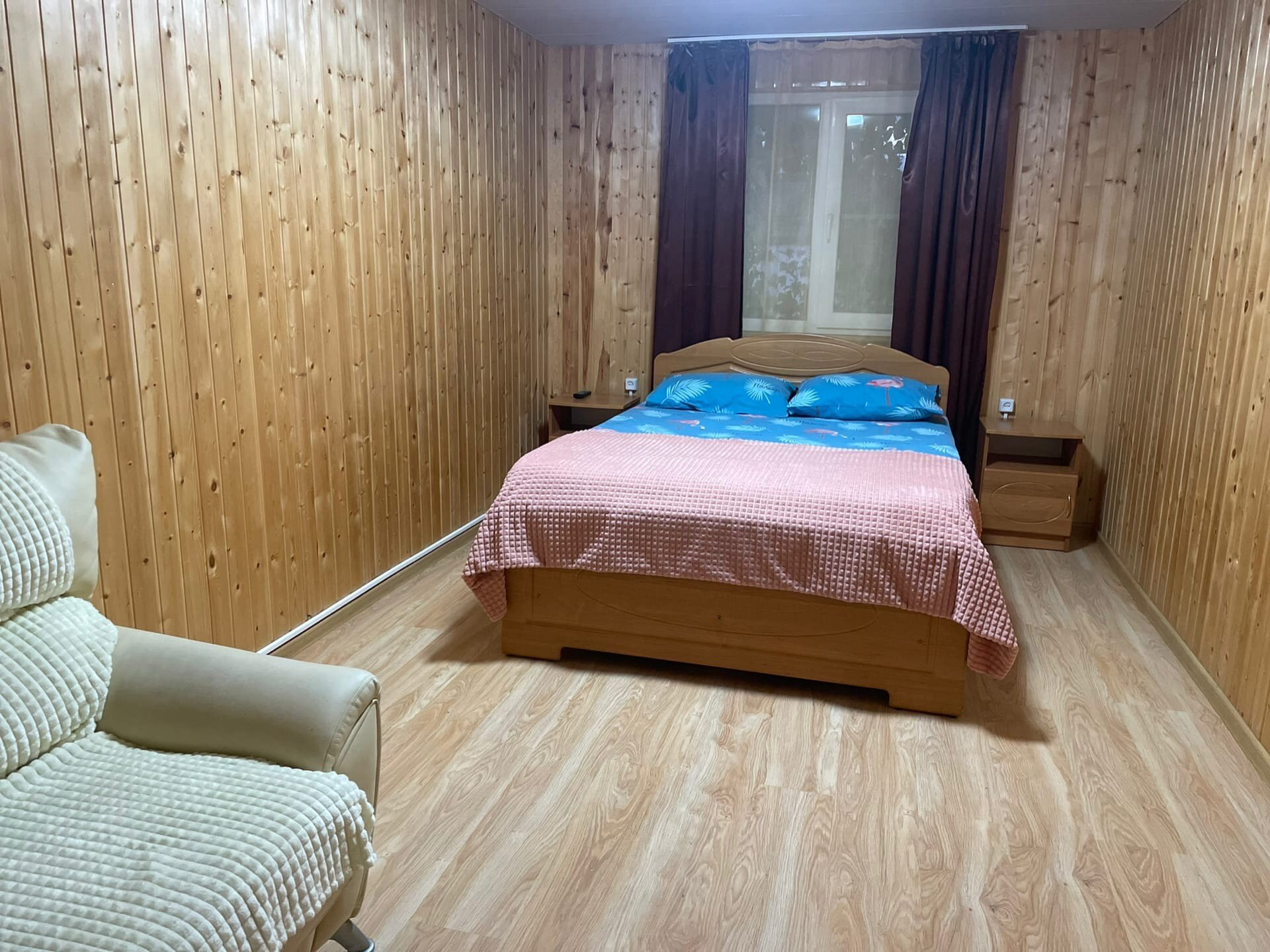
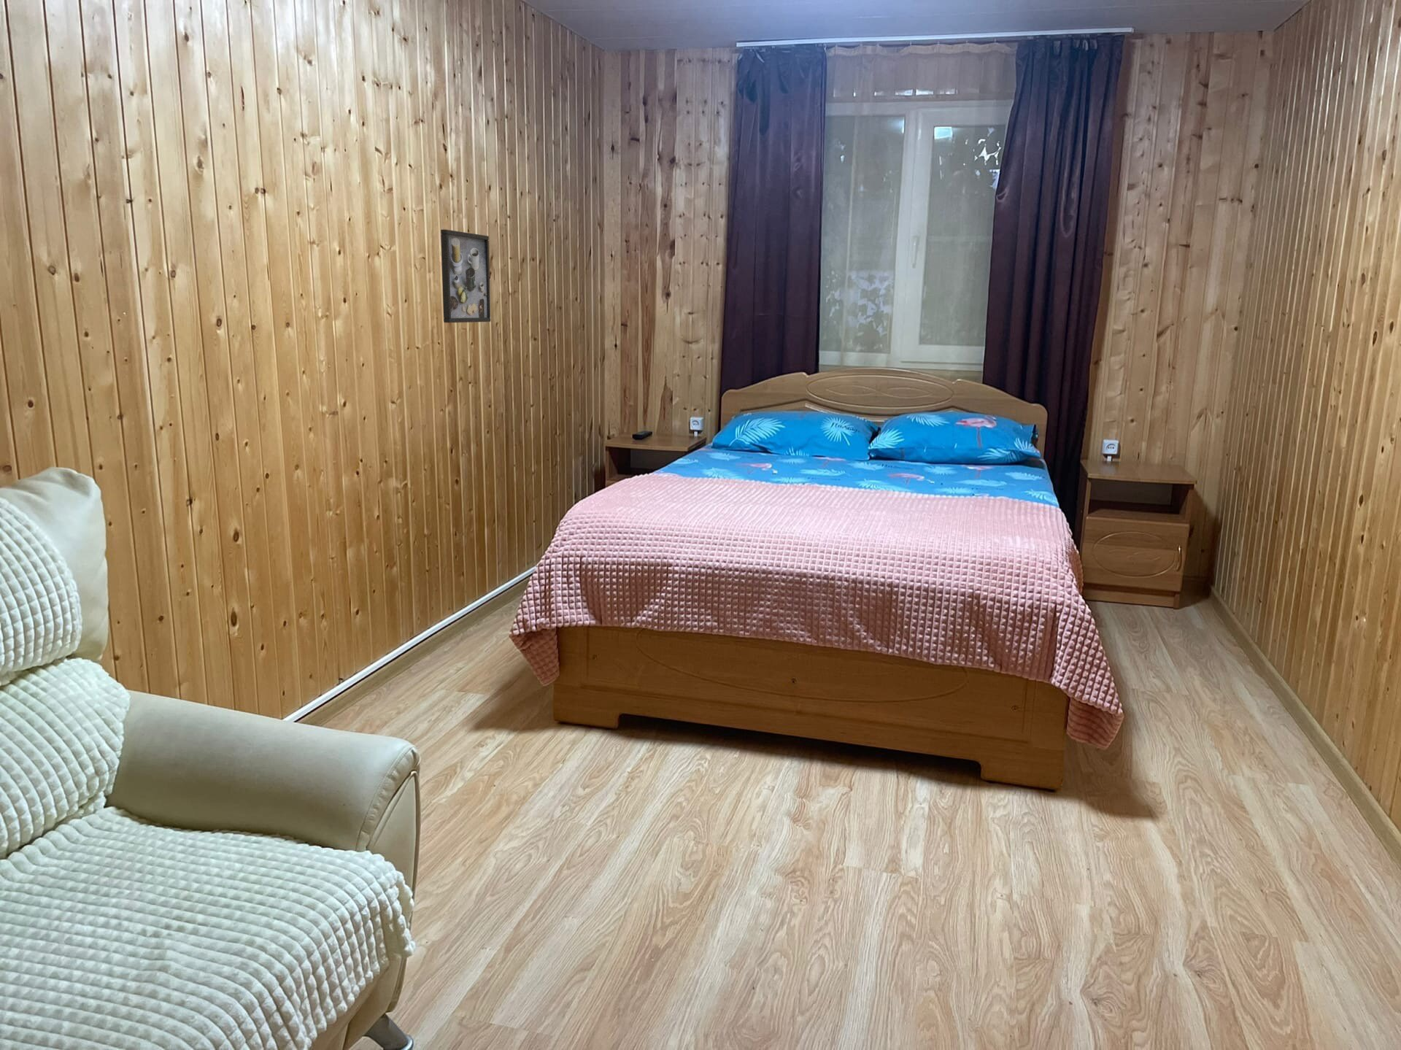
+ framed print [440,229,491,323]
